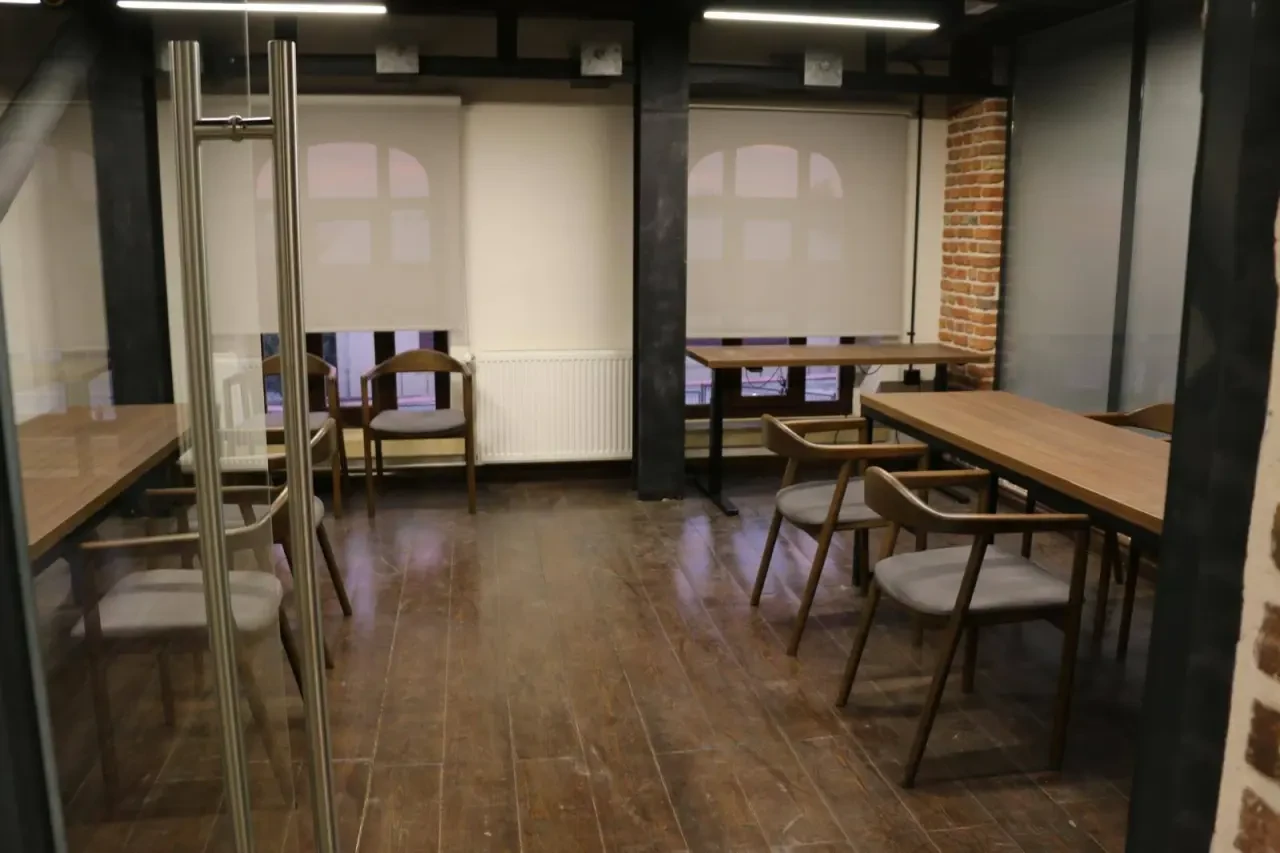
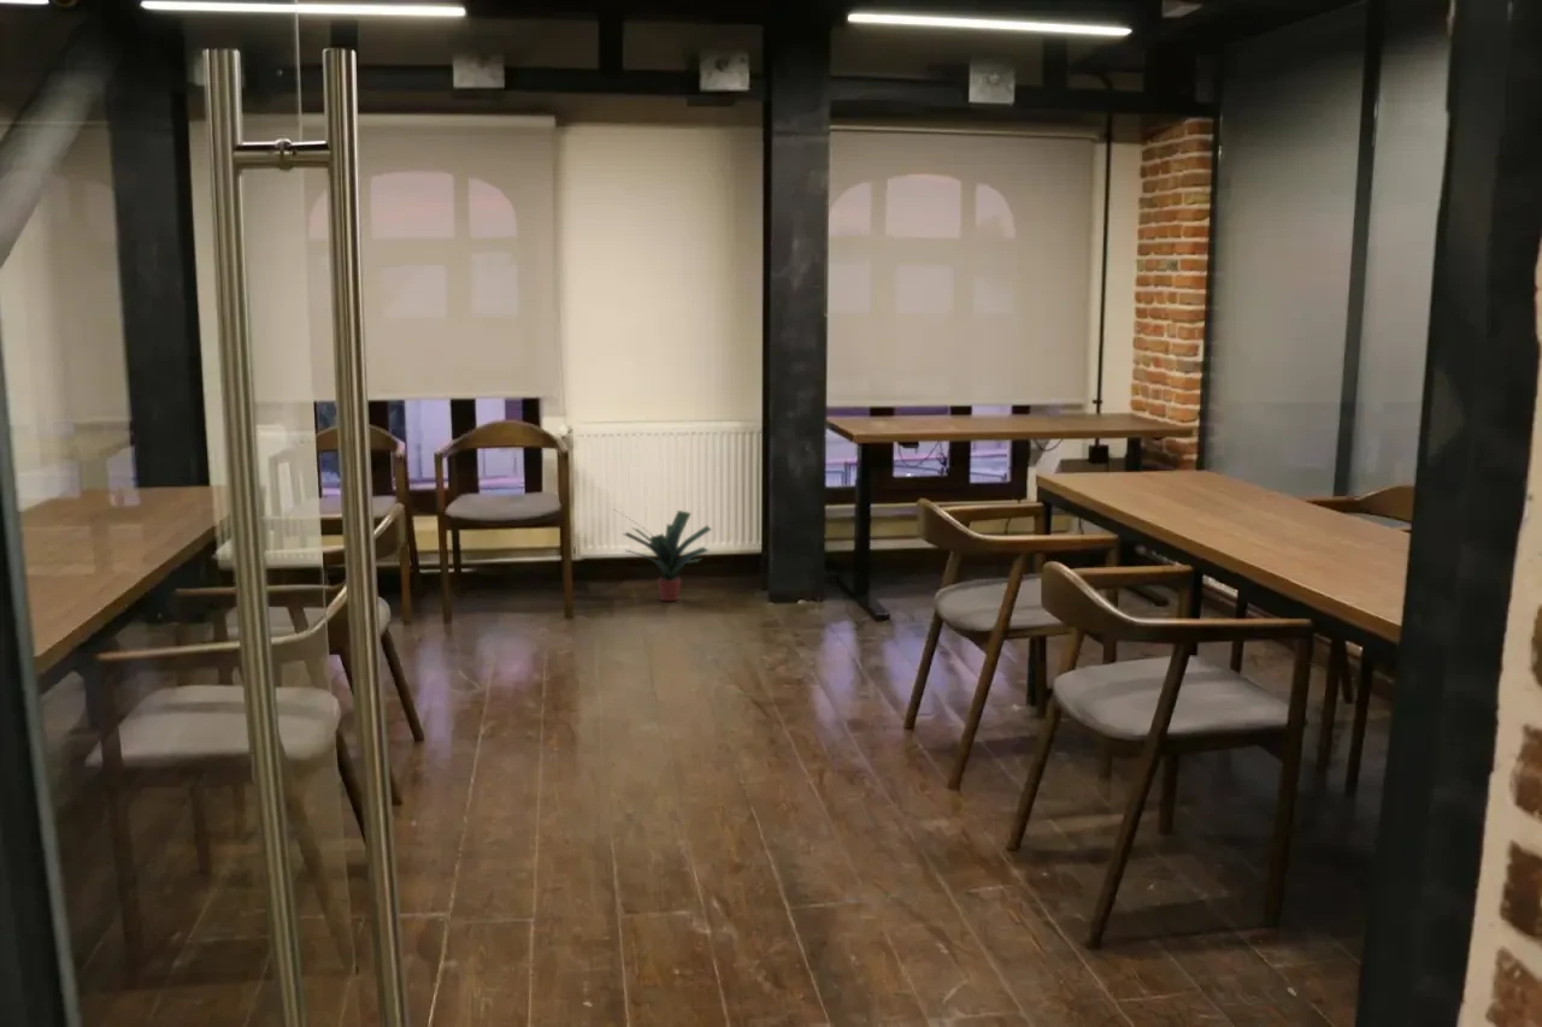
+ potted plant [611,507,713,602]
